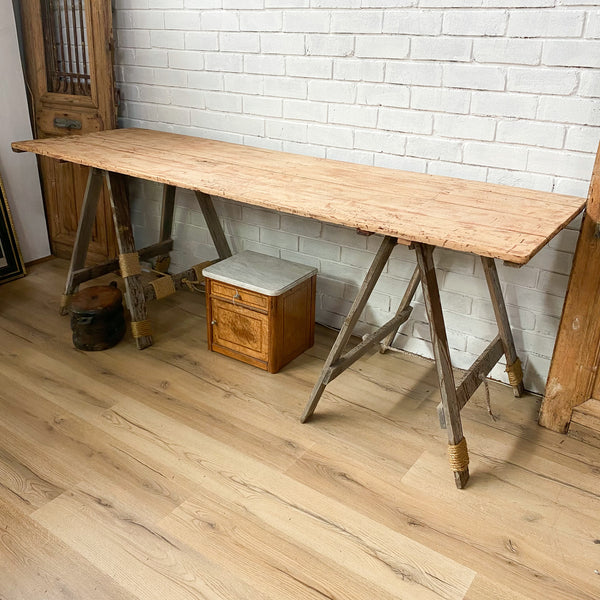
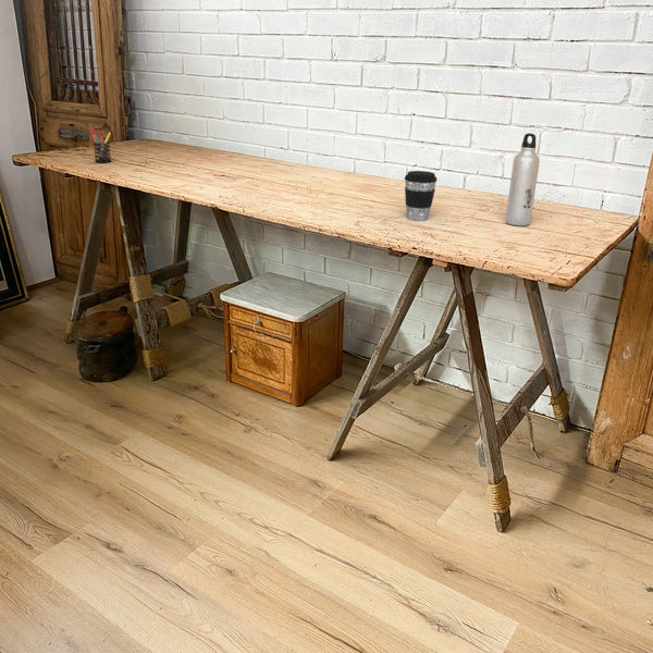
+ pen holder [90,126,112,163]
+ water bottle [505,132,541,227]
+ coffee cup [404,170,438,222]
